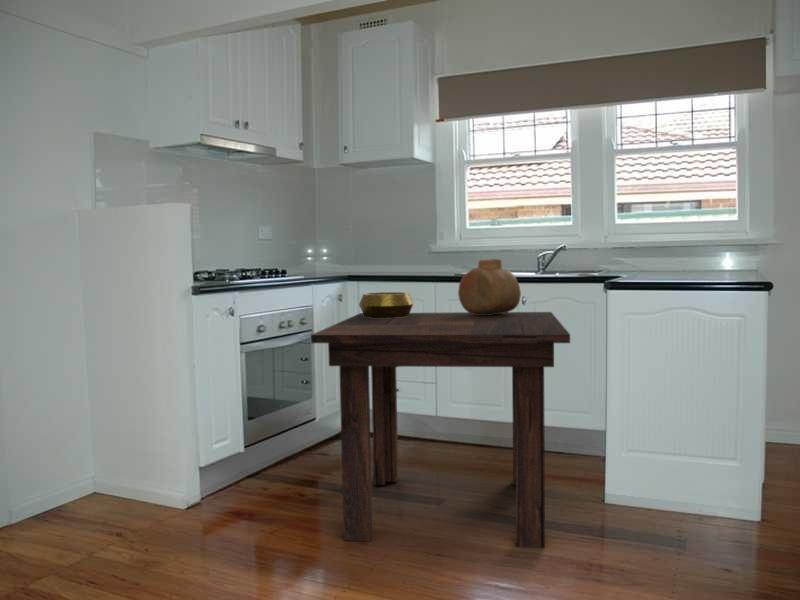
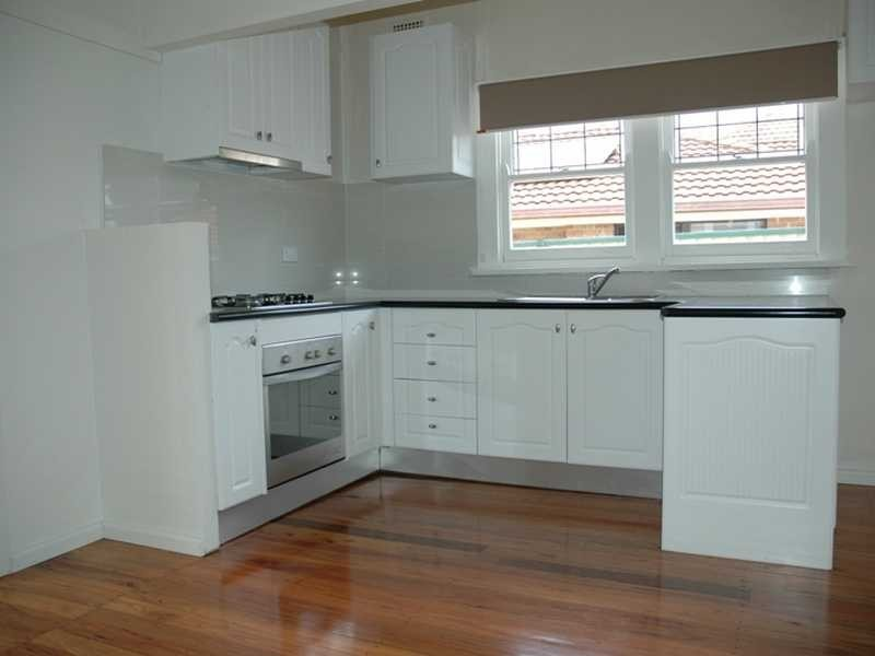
- vase [457,258,522,315]
- decorative bowl [358,291,414,318]
- dining table [310,311,571,549]
